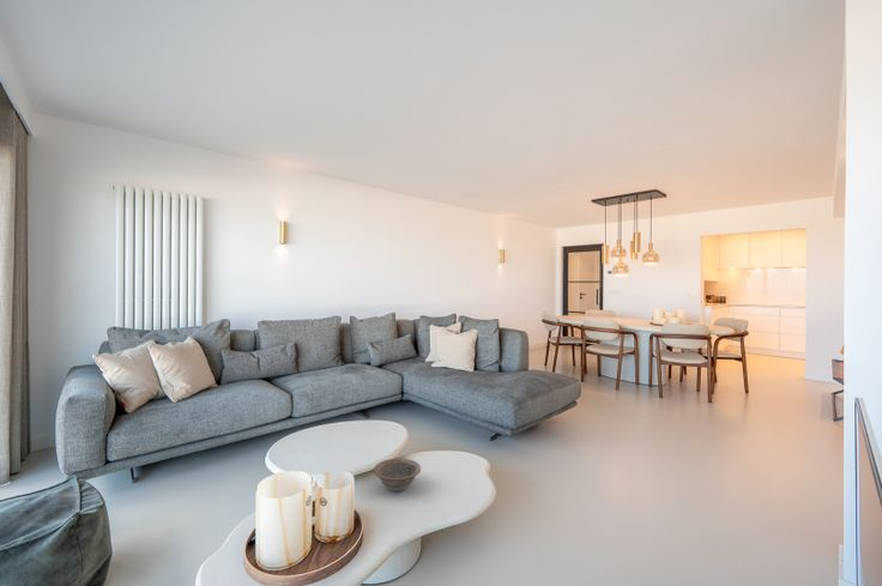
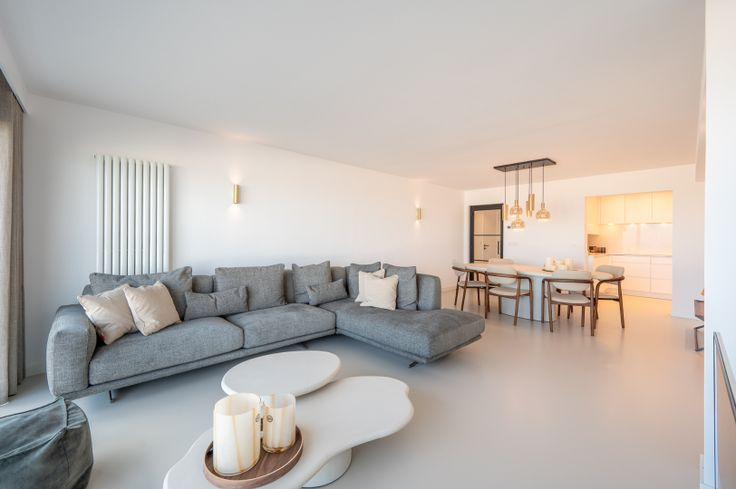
- decorative bowl [373,457,422,493]
